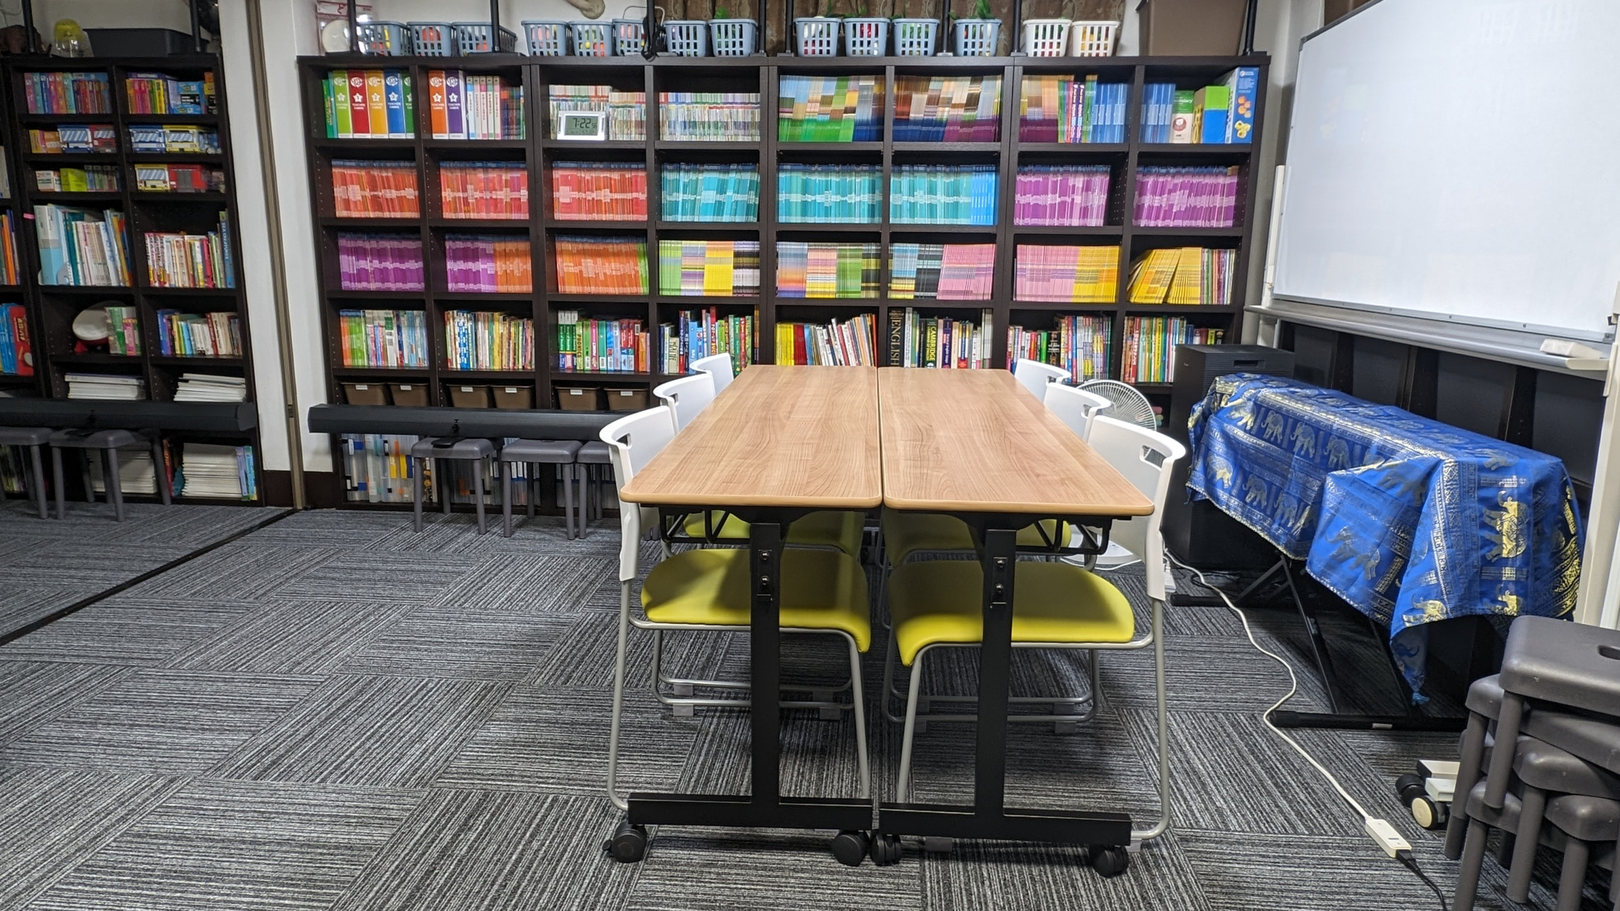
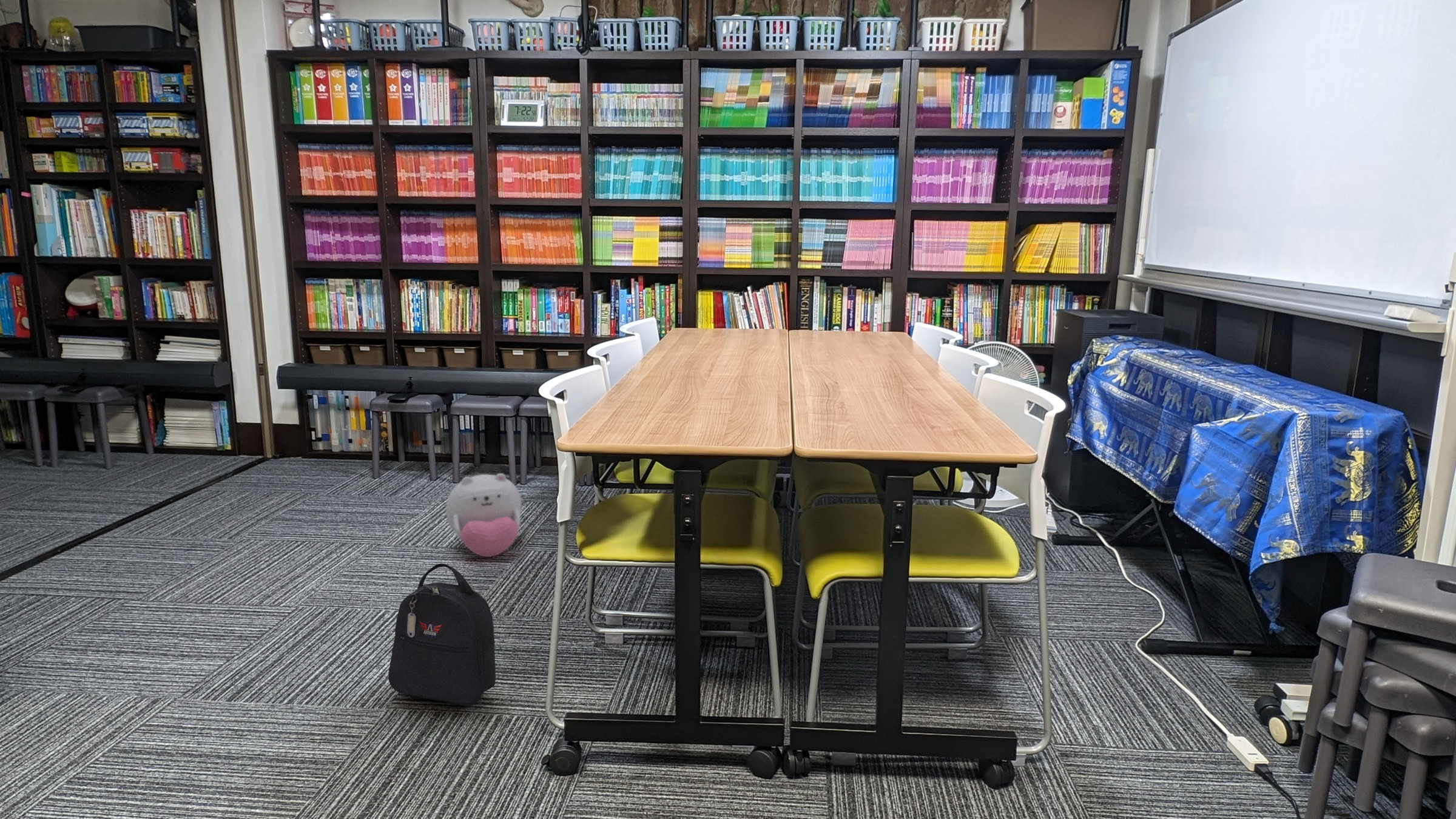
+ plush toy [445,473,522,558]
+ backpack [388,563,496,707]
